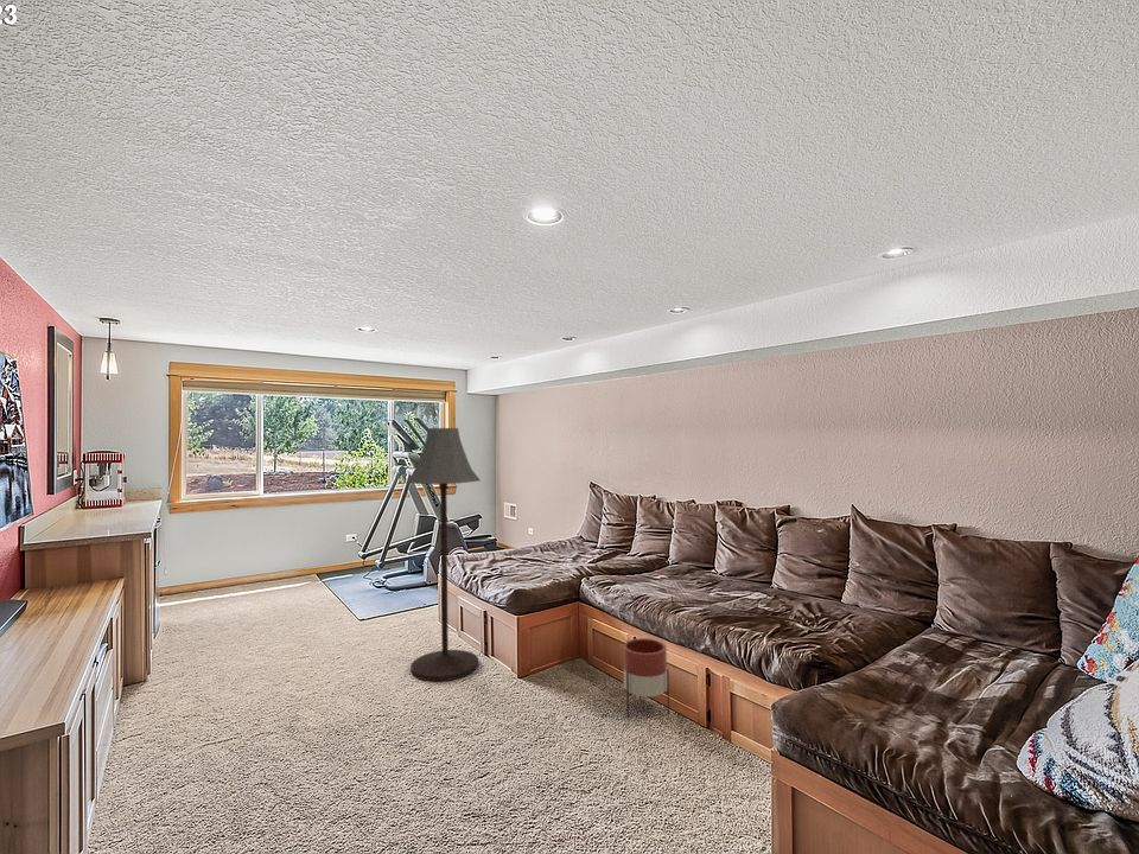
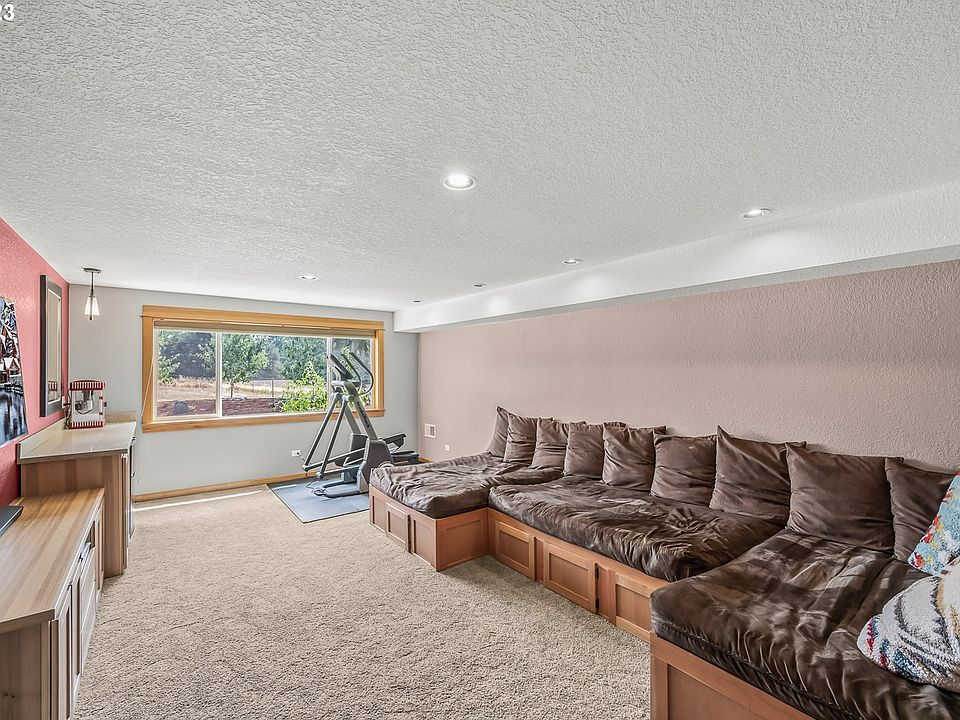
- floor lamp [405,427,482,682]
- planter [623,637,670,720]
